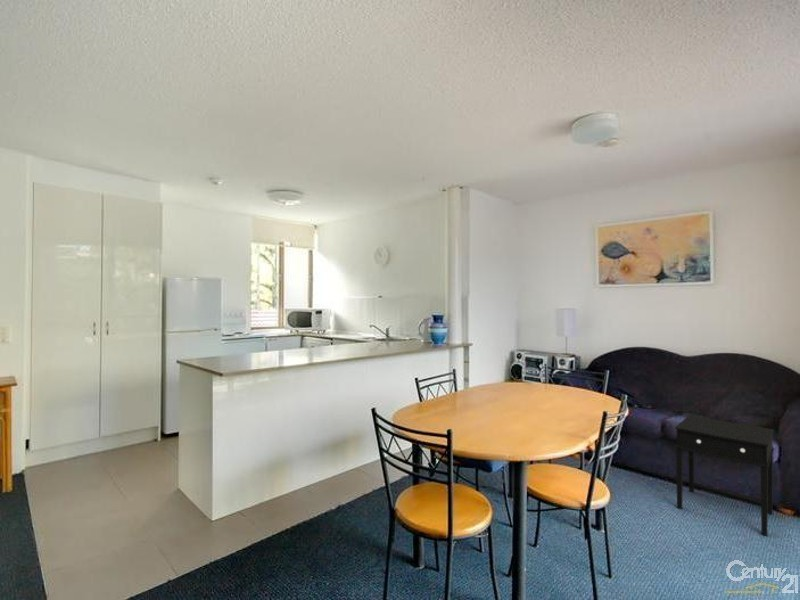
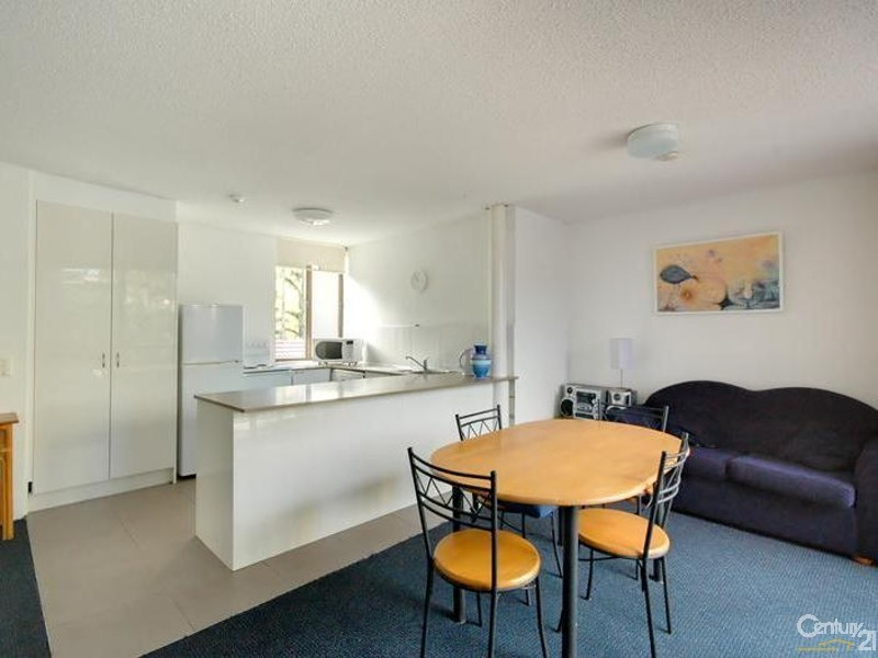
- side table [674,414,775,537]
